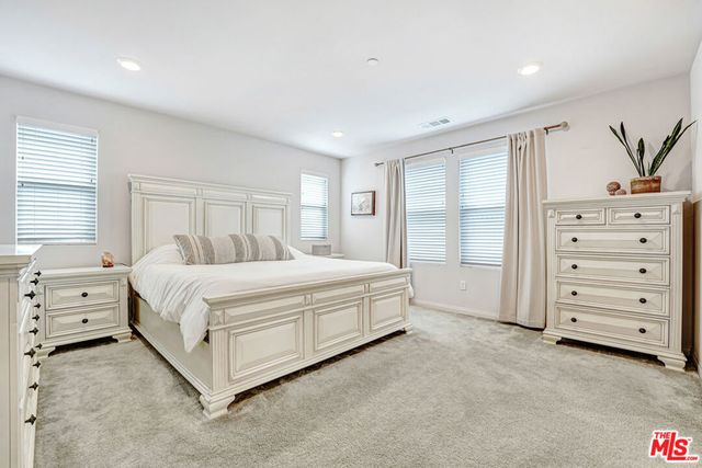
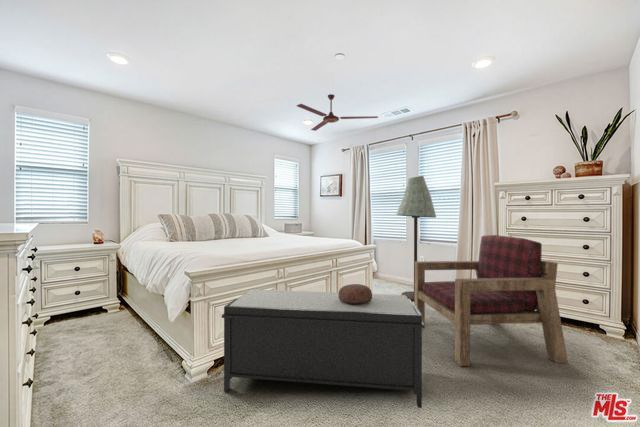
+ armchair [414,234,569,367]
+ decorative bowl [338,283,373,304]
+ floor lamp [395,175,437,302]
+ ceiling fan [296,93,379,132]
+ bench [221,289,425,409]
